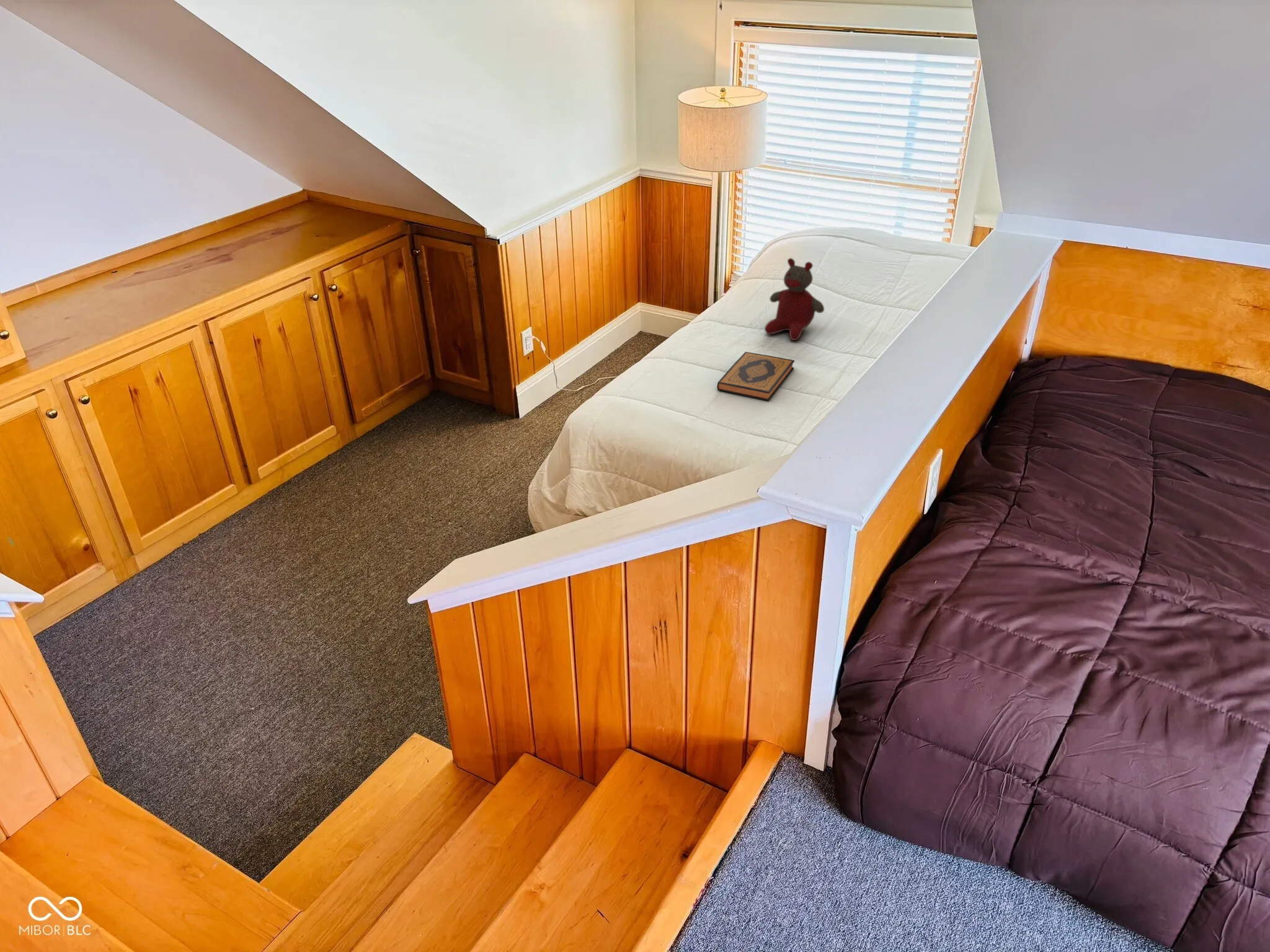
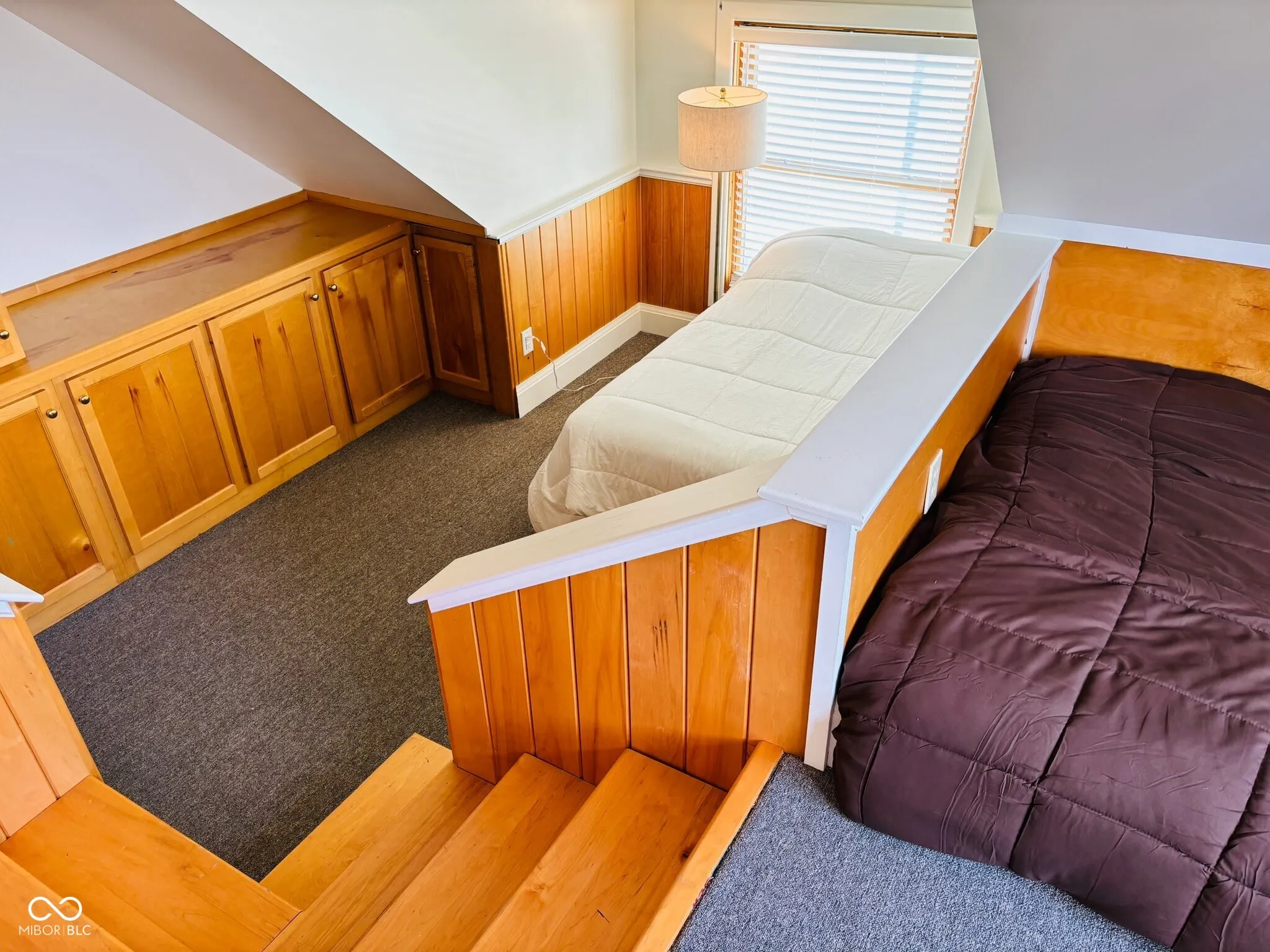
- hardback book [716,351,795,402]
- stuffed bear [764,257,825,341]
